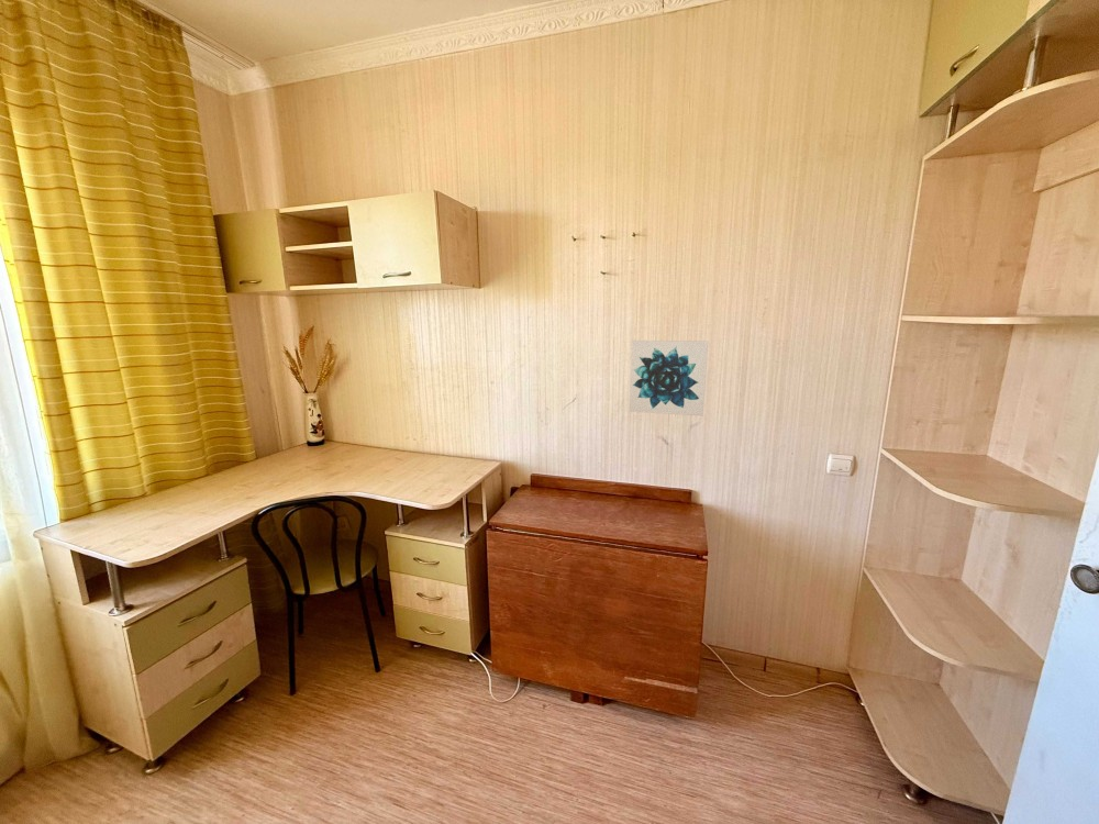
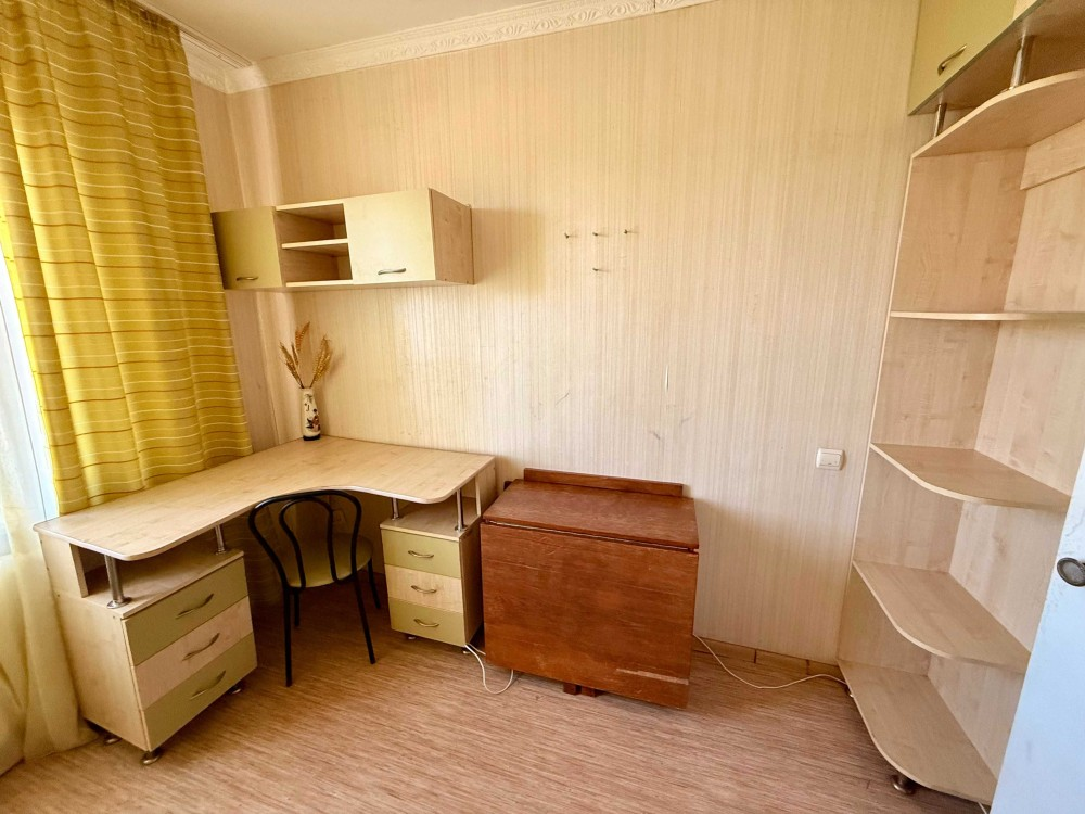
- wall art [629,339,709,417]
